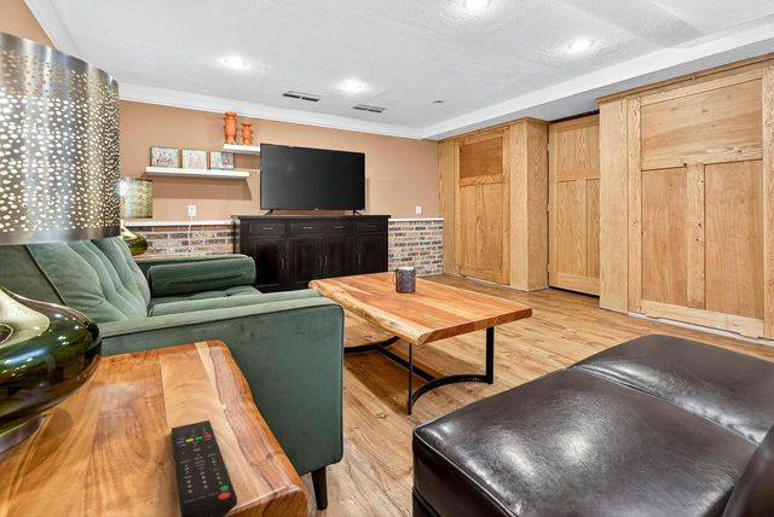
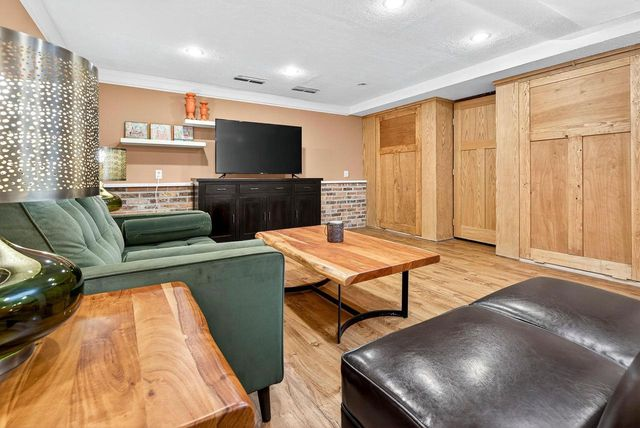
- remote control [171,419,238,517]
